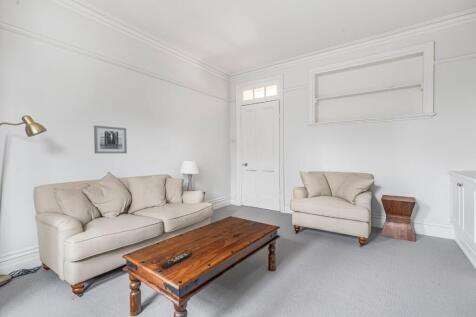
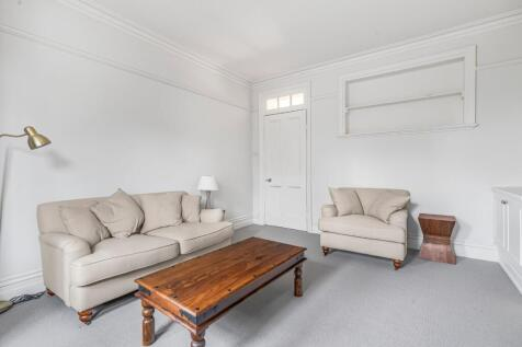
- wall art [93,124,128,154]
- remote control [160,251,193,270]
